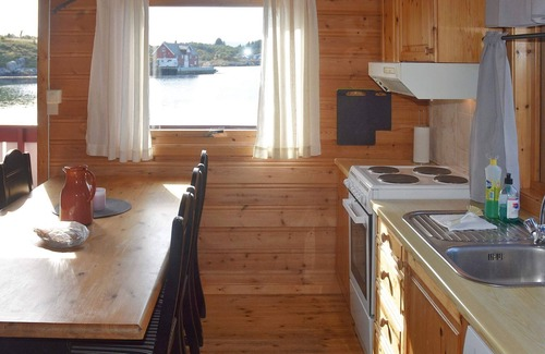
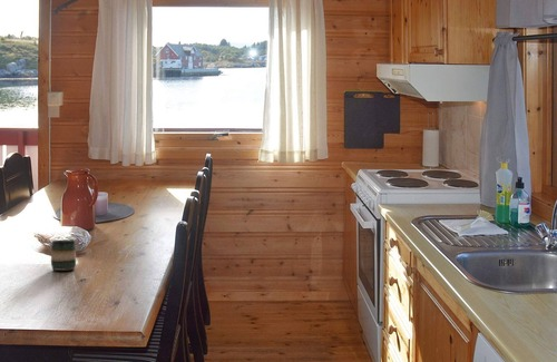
+ mug [50,239,77,272]
